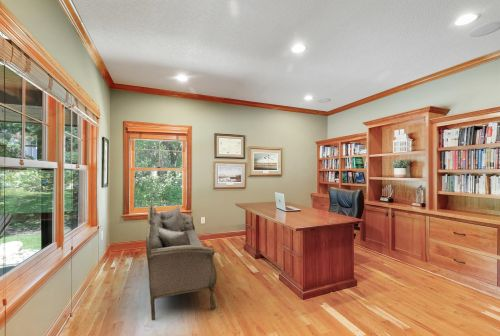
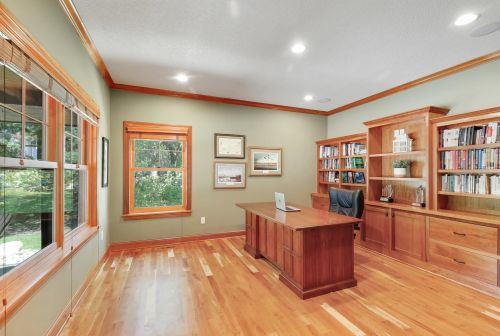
- settee [145,202,218,321]
